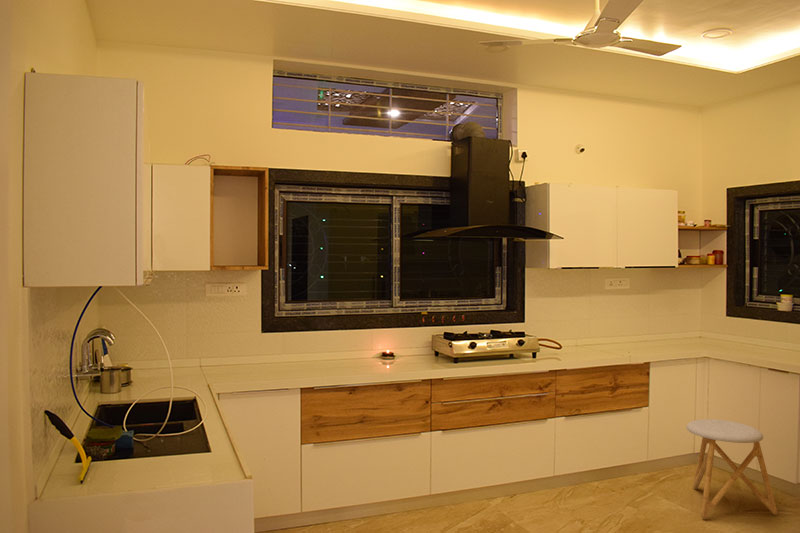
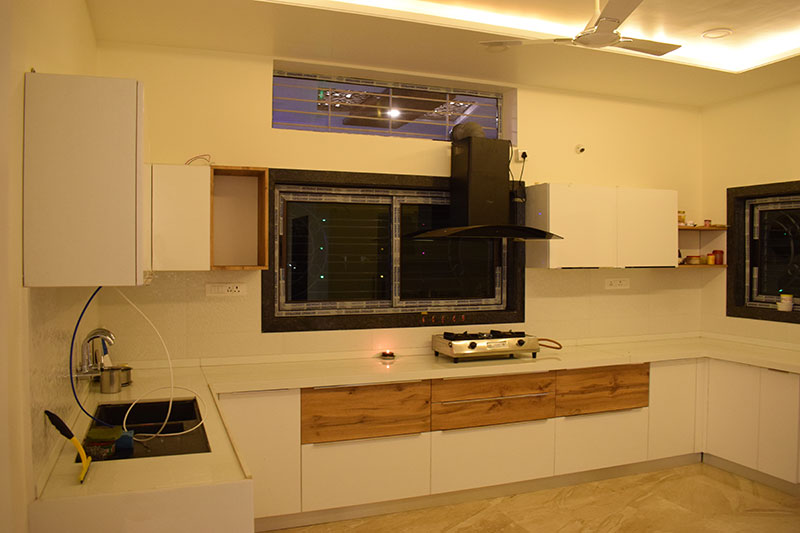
- stool [686,418,778,519]
